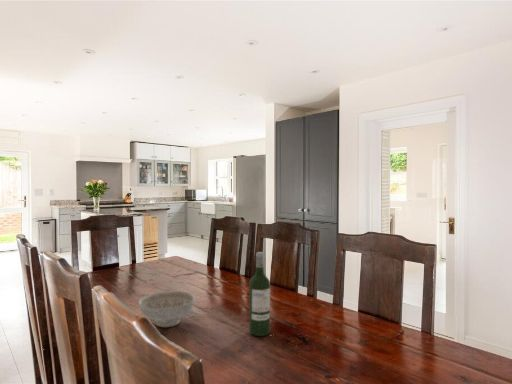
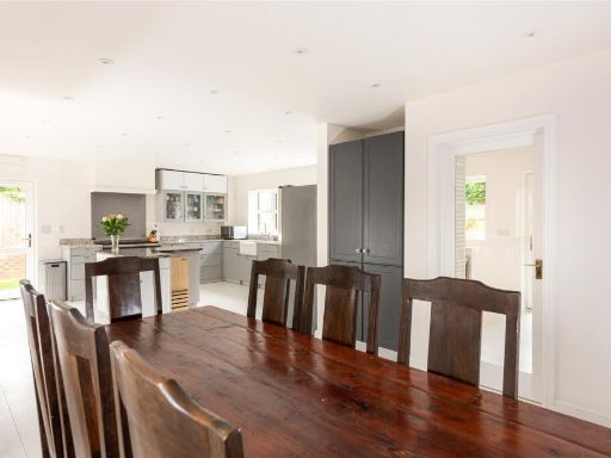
- wine bottle [248,251,271,337]
- decorative bowl [138,290,196,328]
